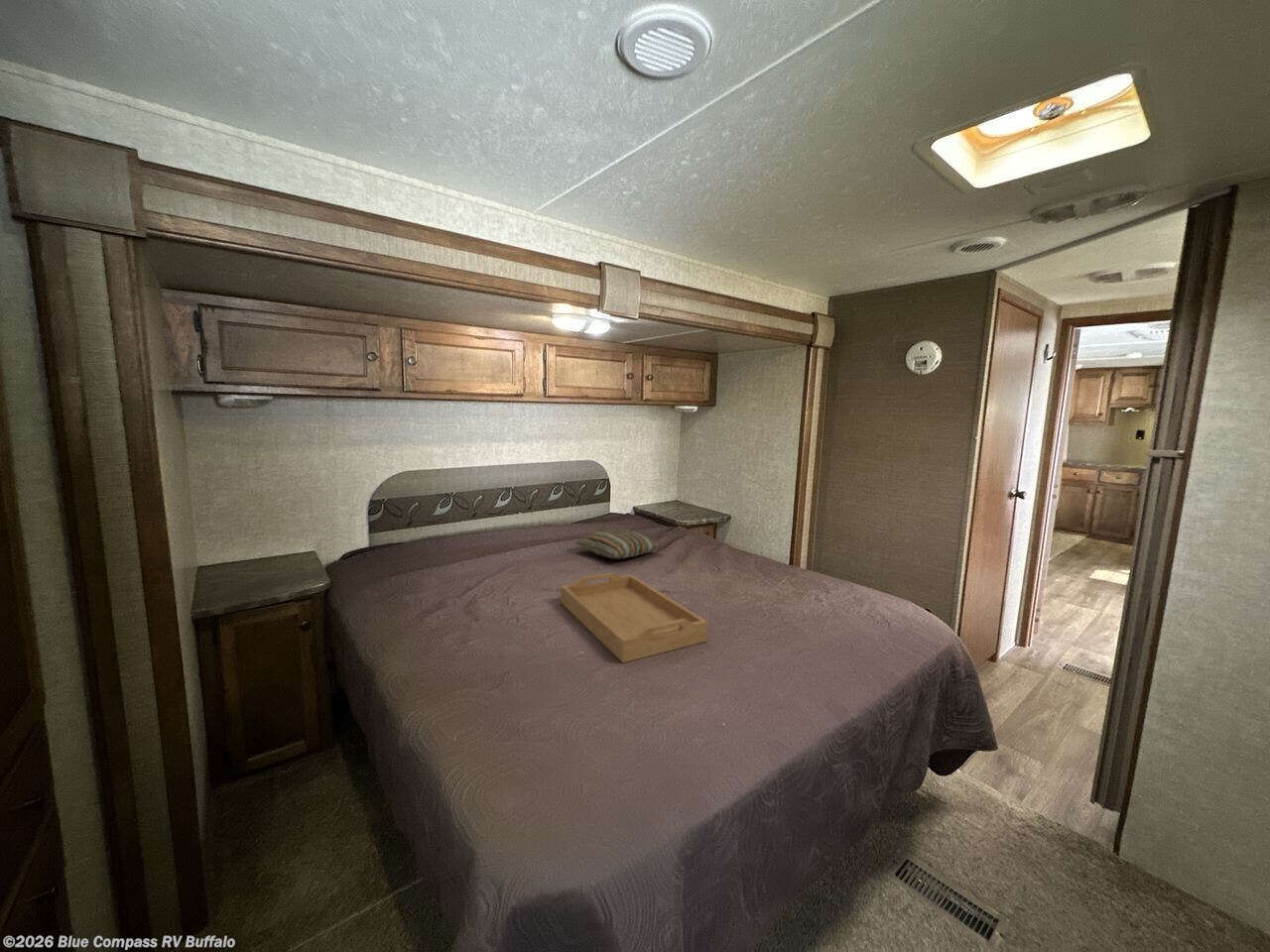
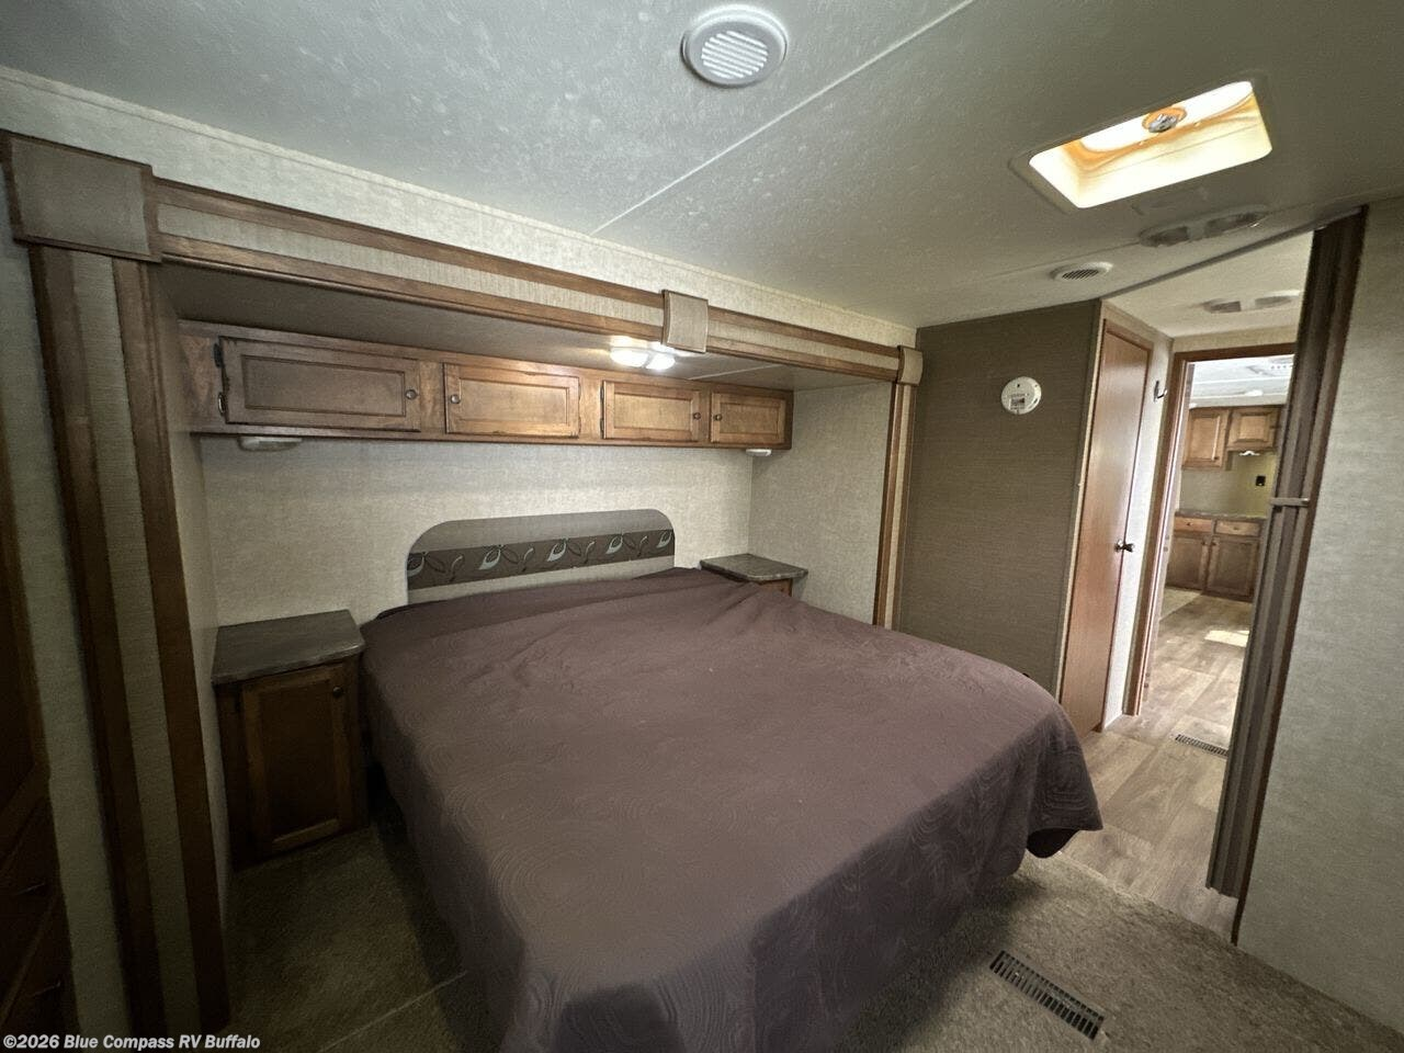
- pillow [574,529,662,559]
- serving tray [560,572,708,663]
